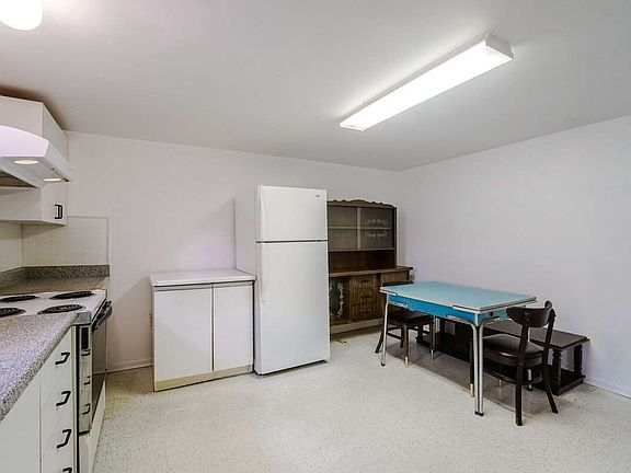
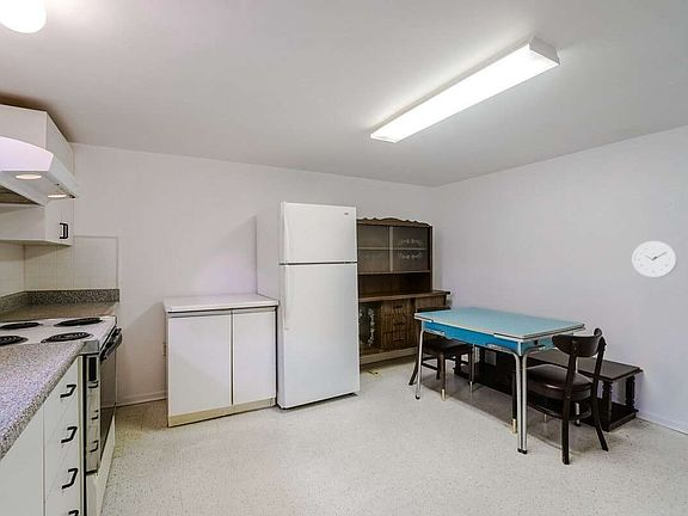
+ wall clock [631,240,678,280]
